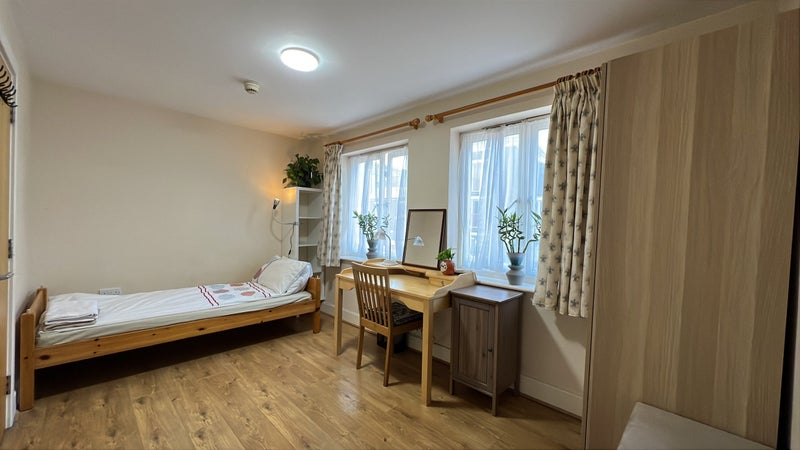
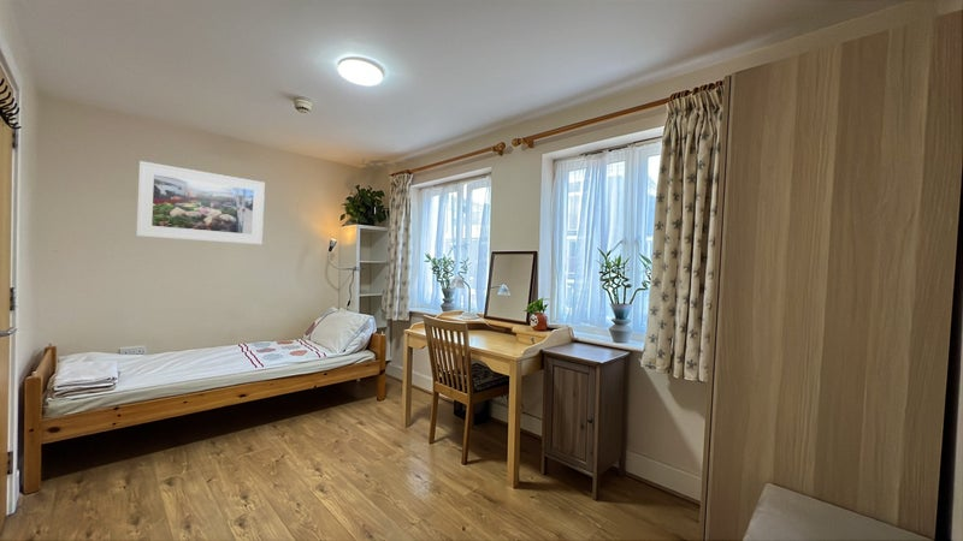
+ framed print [135,160,266,245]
